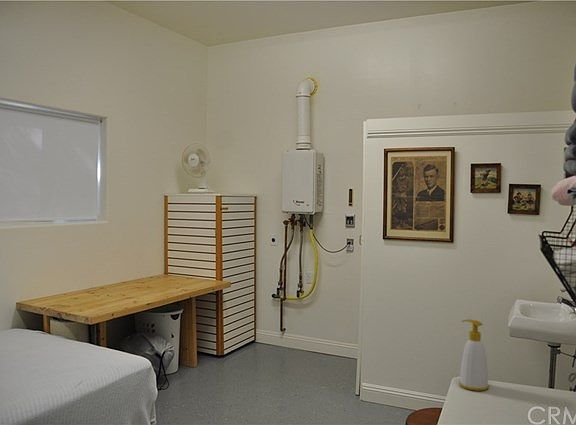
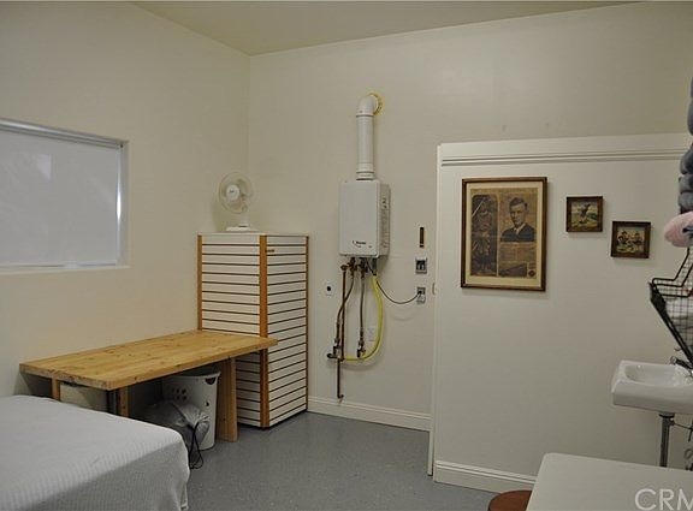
- soap bottle [458,318,490,392]
